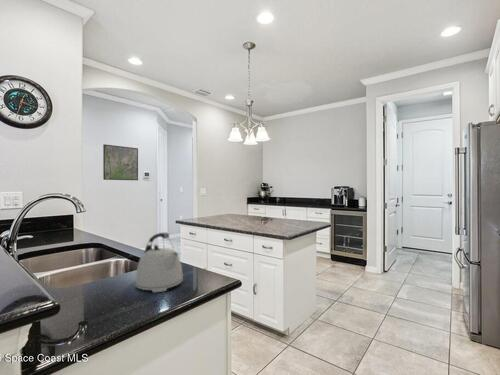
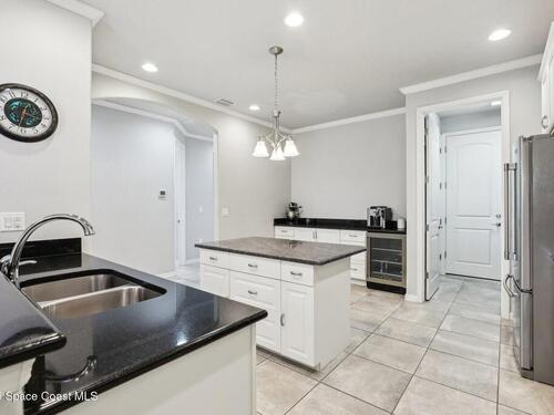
- kettle [134,232,184,293]
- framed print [102,143,139,181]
